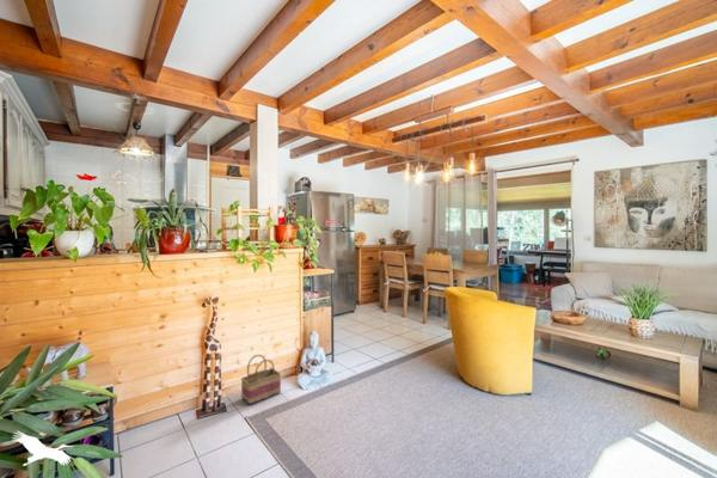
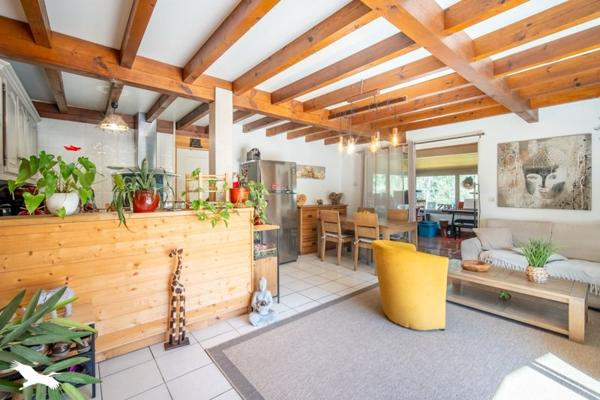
- basket [240,354,282,406]
